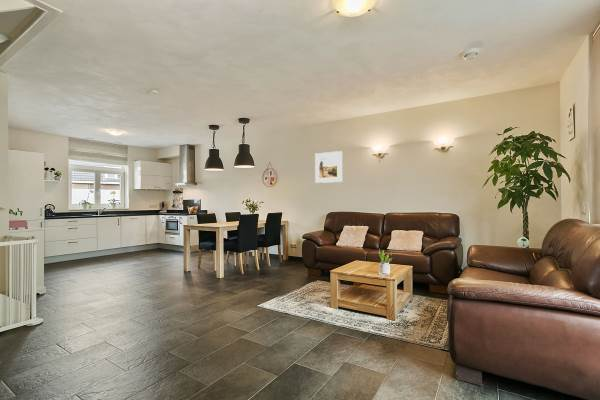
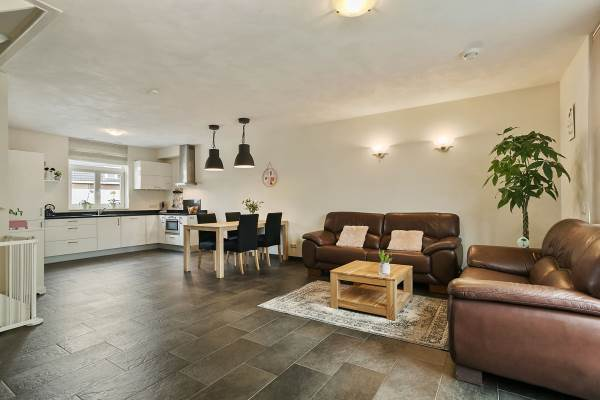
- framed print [314,150,343,184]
